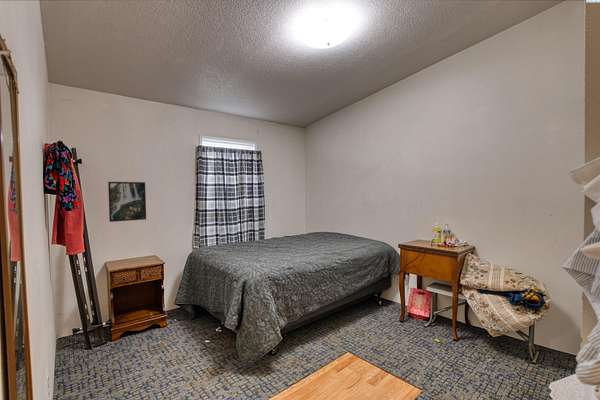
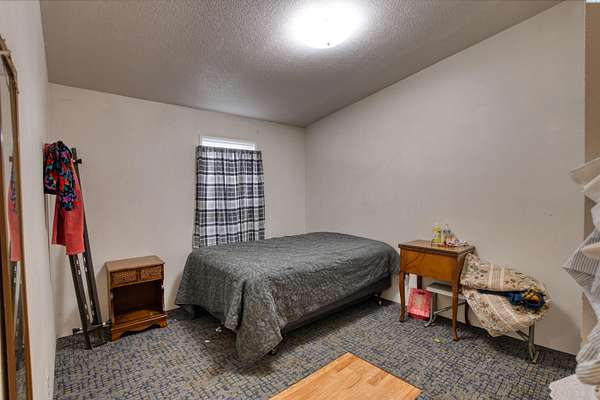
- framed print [107,181,147,223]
